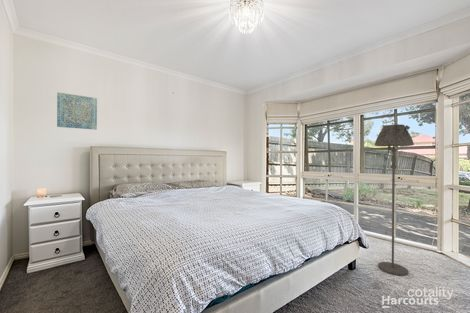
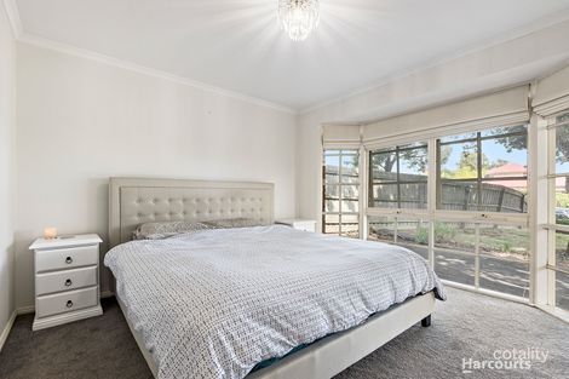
- floor lamp [374,123,415,277]
- wall art [56,91,98,131]
